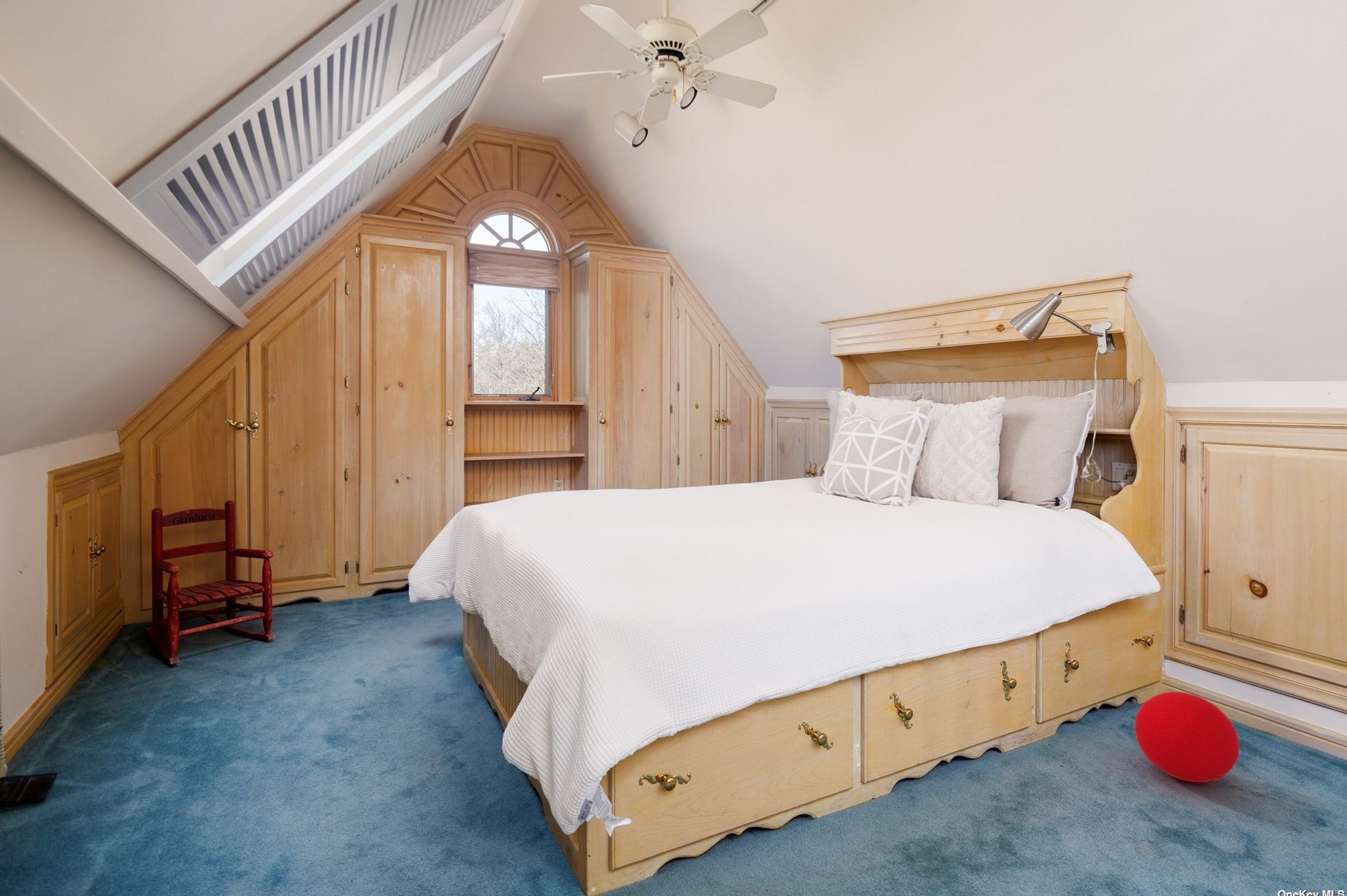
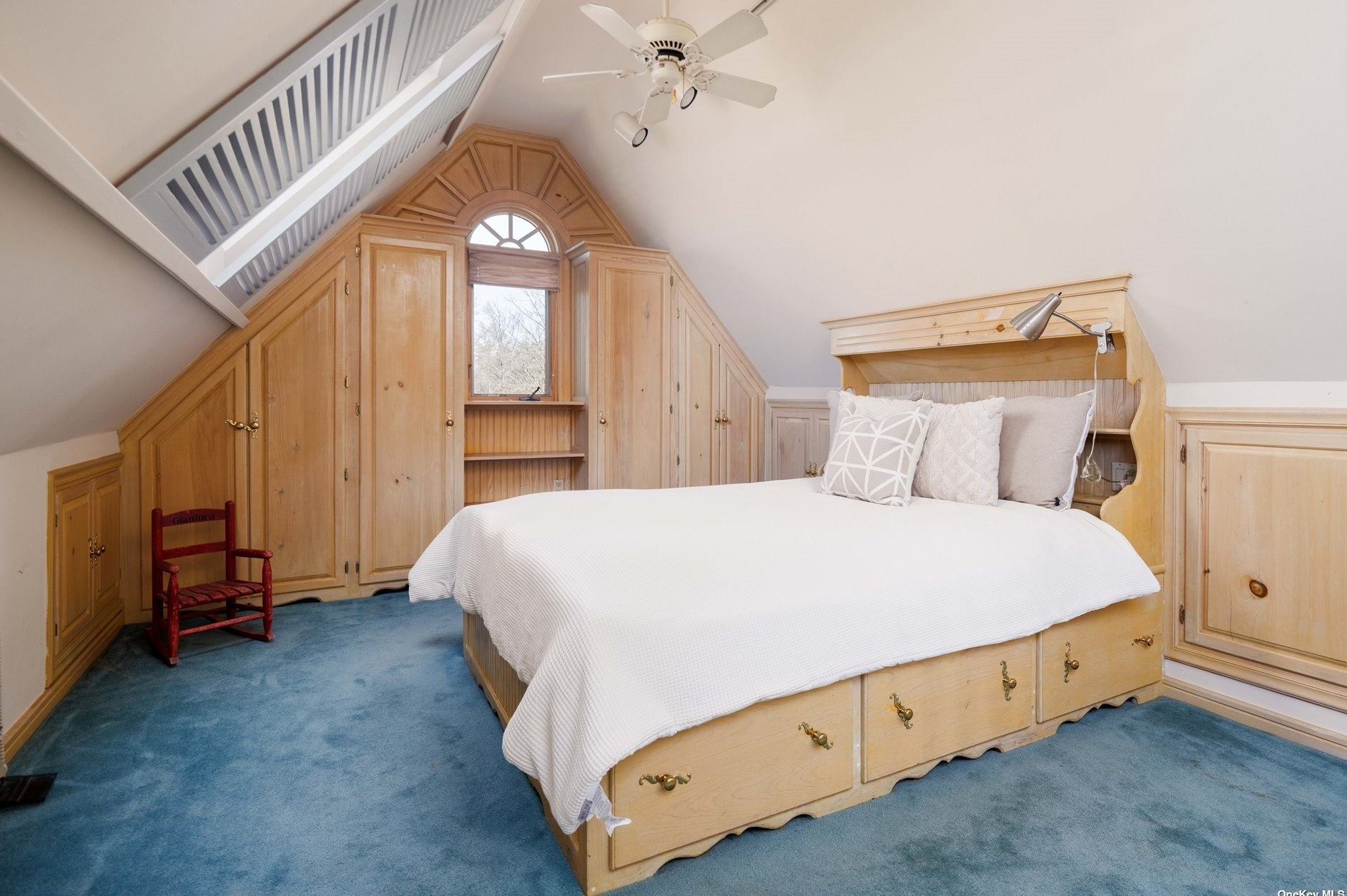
- ball [1134,691,1240,783]
